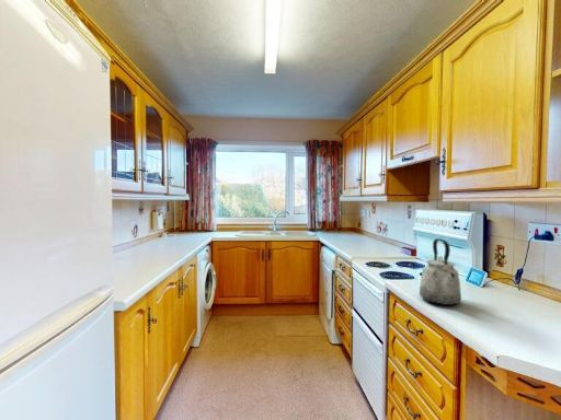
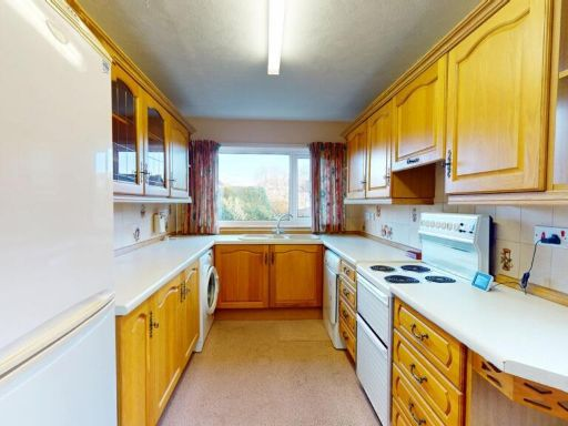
- kettle [419,237,462,306]
